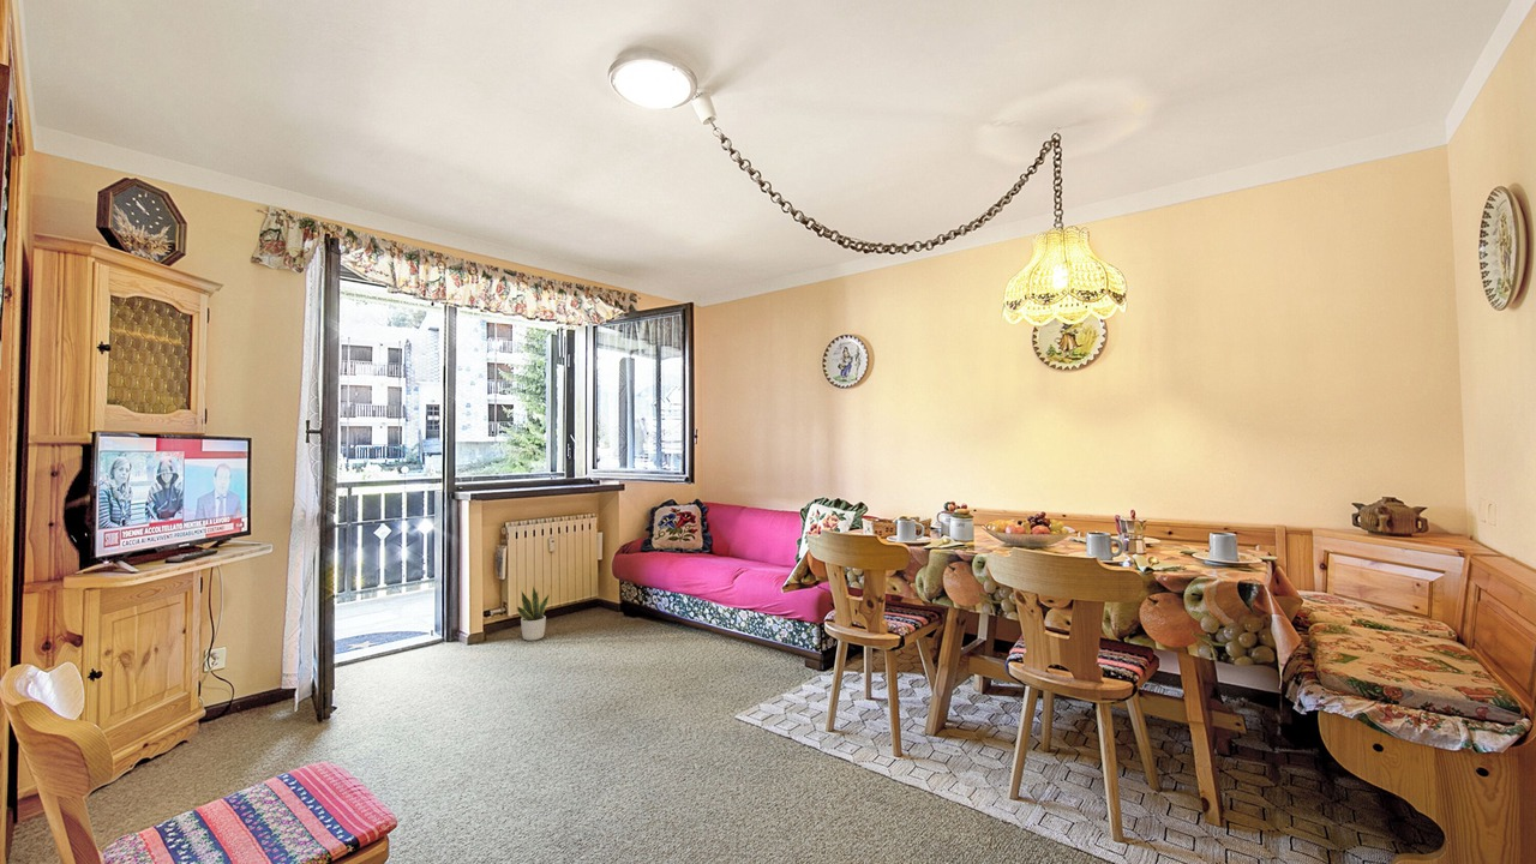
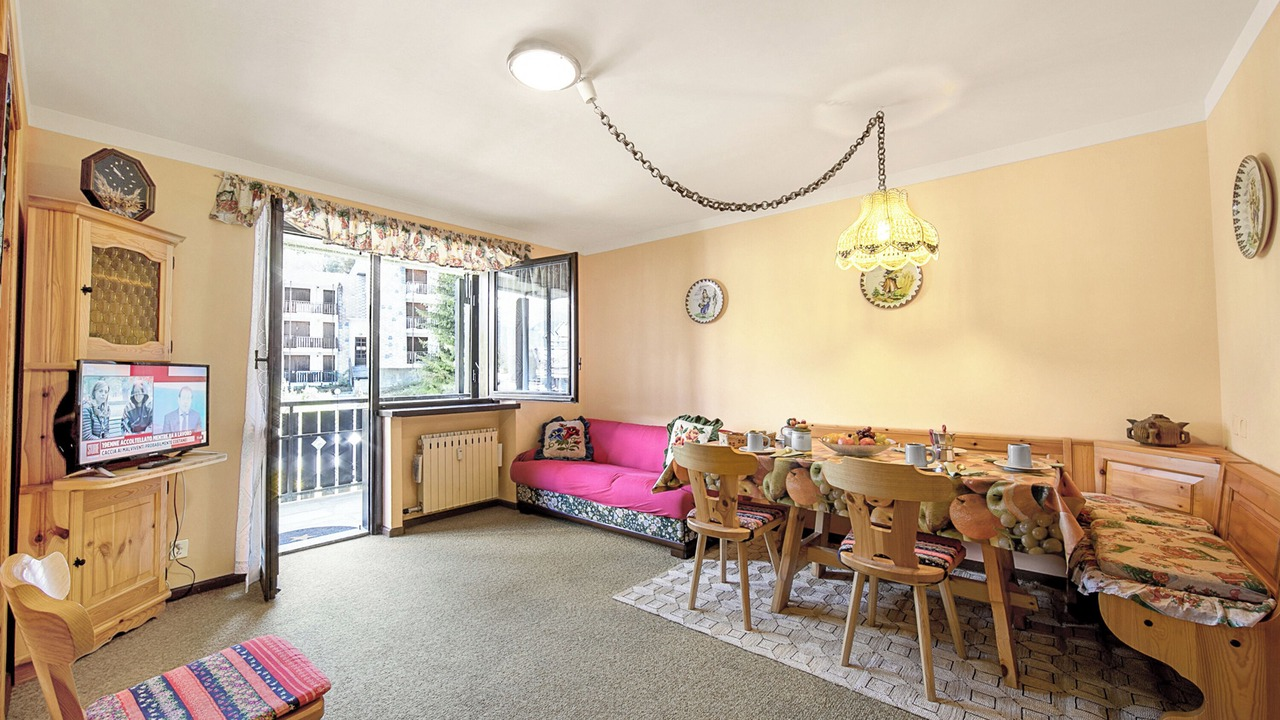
- potted plant [516,584,551,642]
